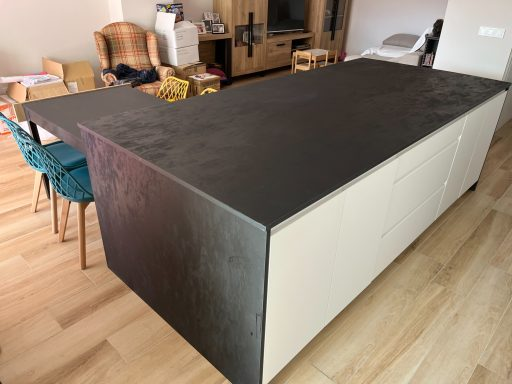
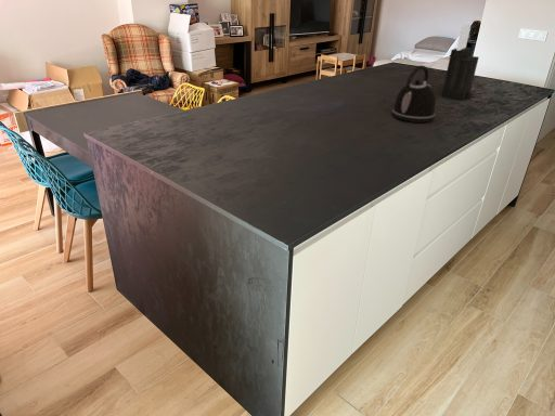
+ kettle [391,64,437,123]
+ knife block [440,22,480,102]
